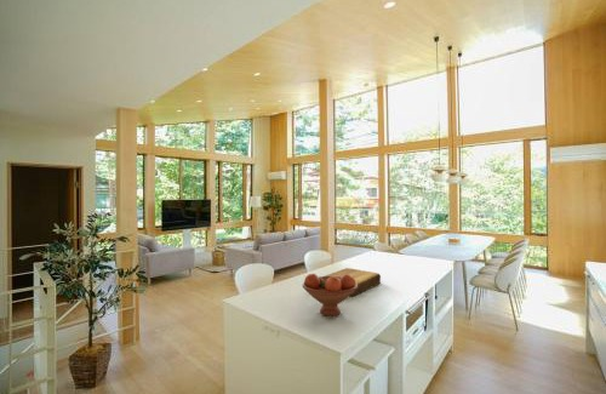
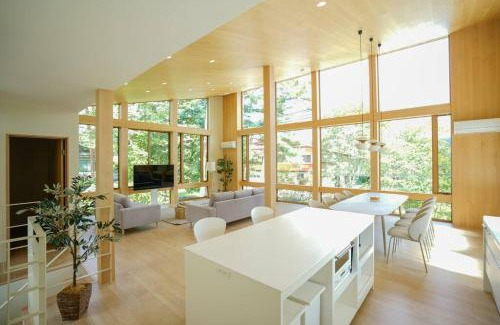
- fruit bowl [302,273,358,318]
- cutting board [324,267,382,297]
